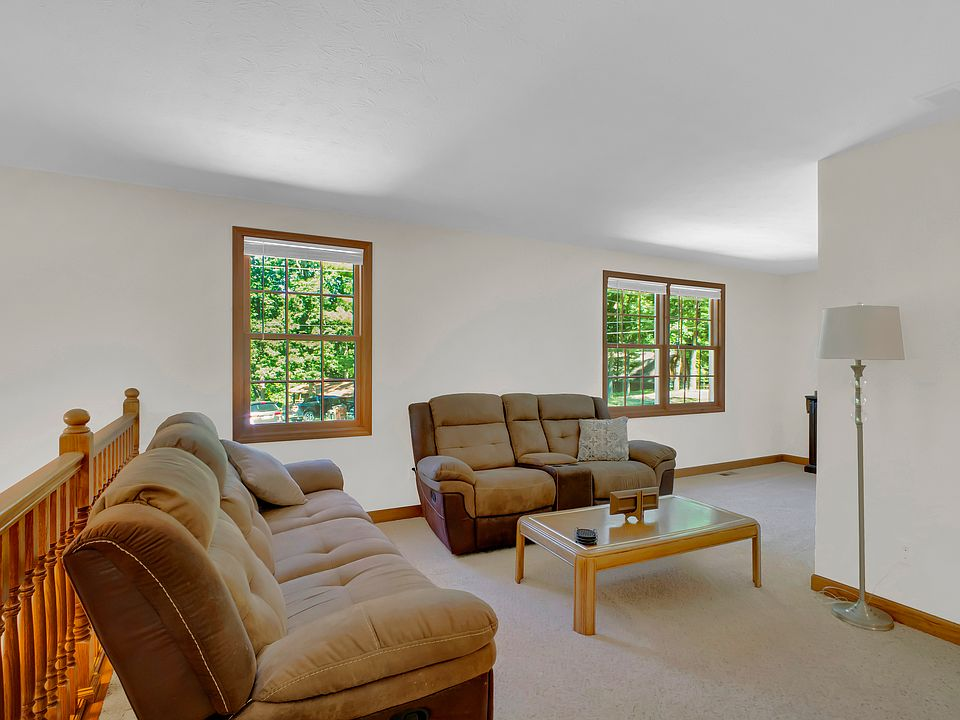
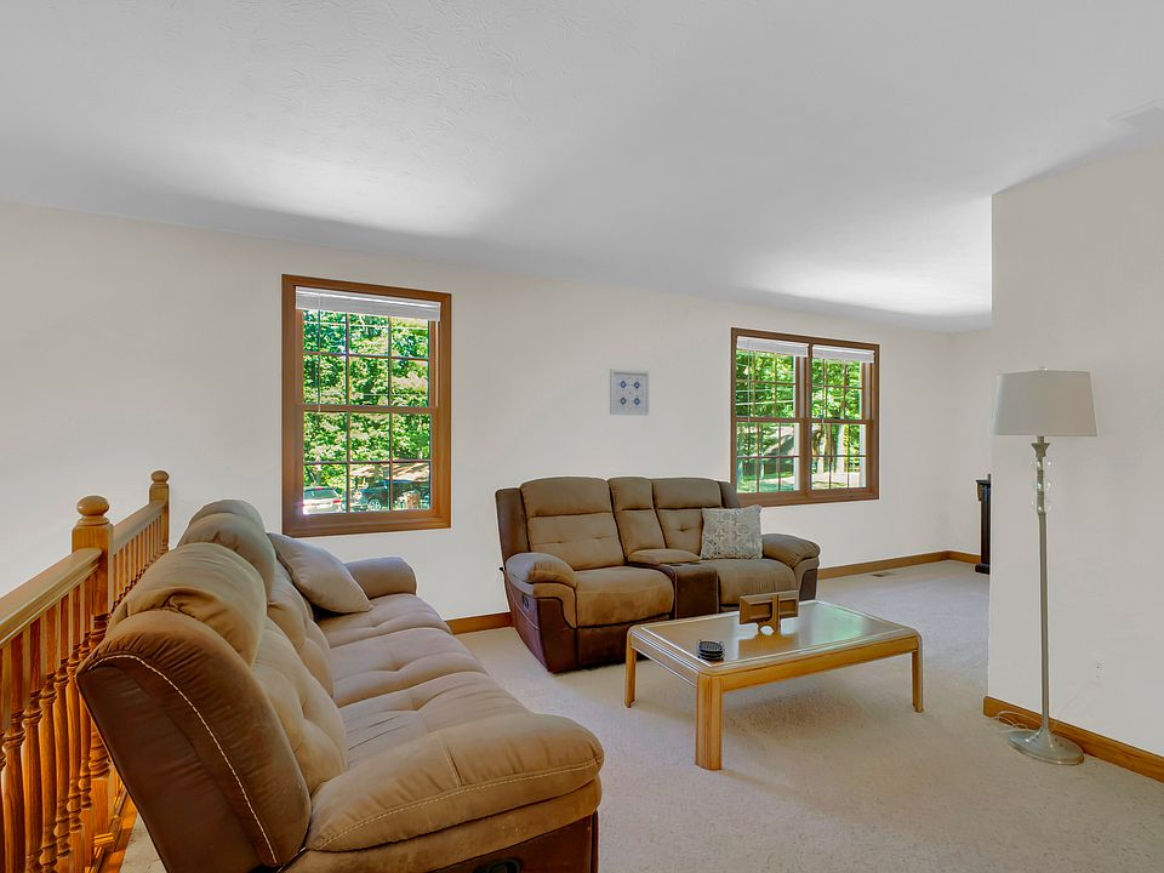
+ wall art [609,369,650,417]
